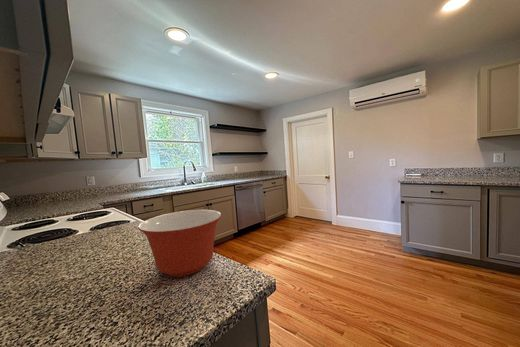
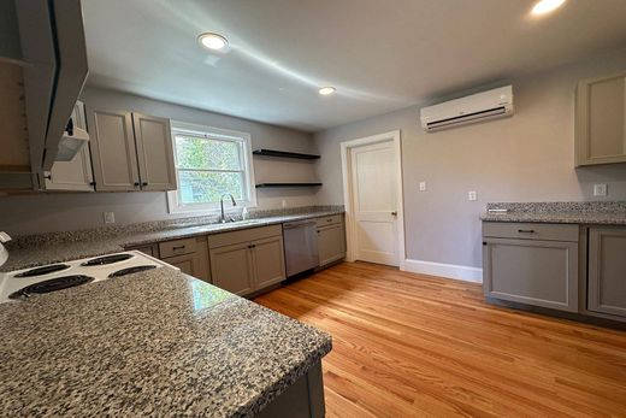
- mixing bowl [137,209,222,278]
